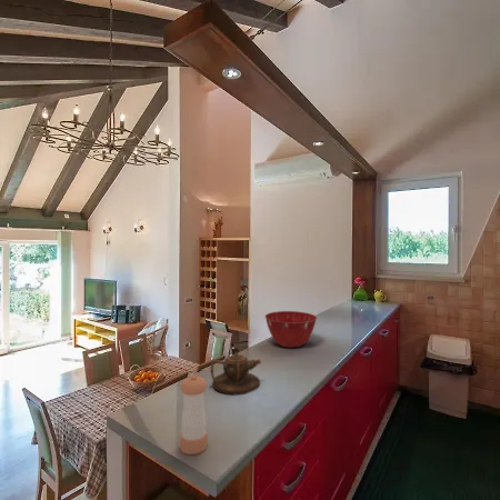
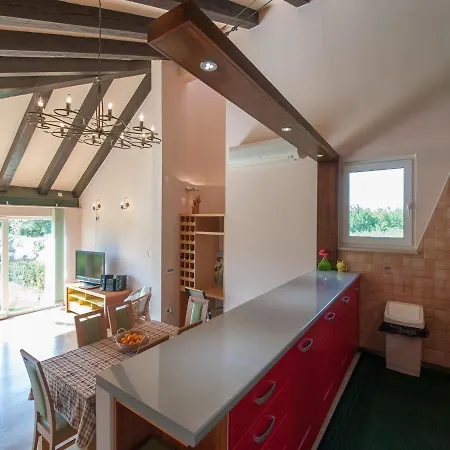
- teapot [210,347,262,396]
- pepper shaker [179,374,209,456]
- mixing bowl [264,310,318,349]
